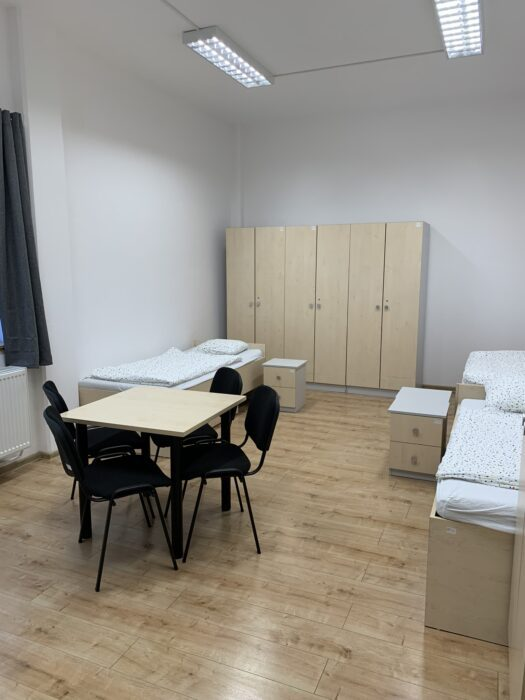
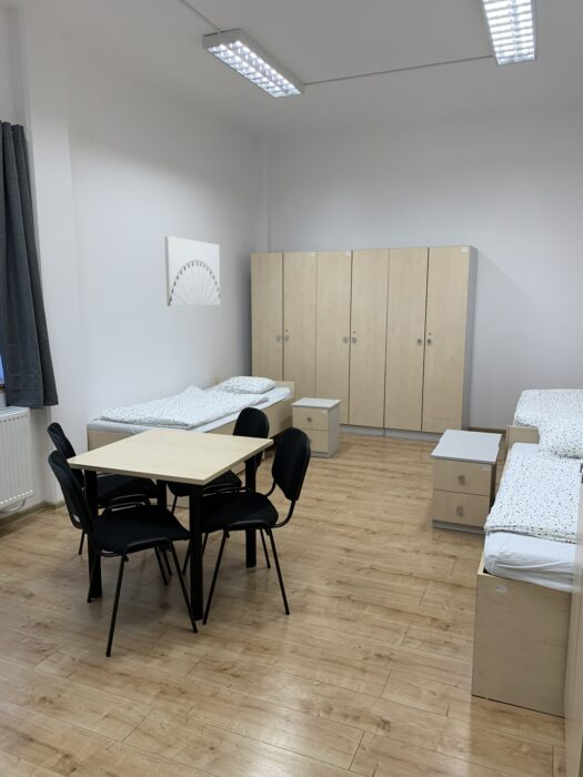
+ wall art [163,235,221,306]
